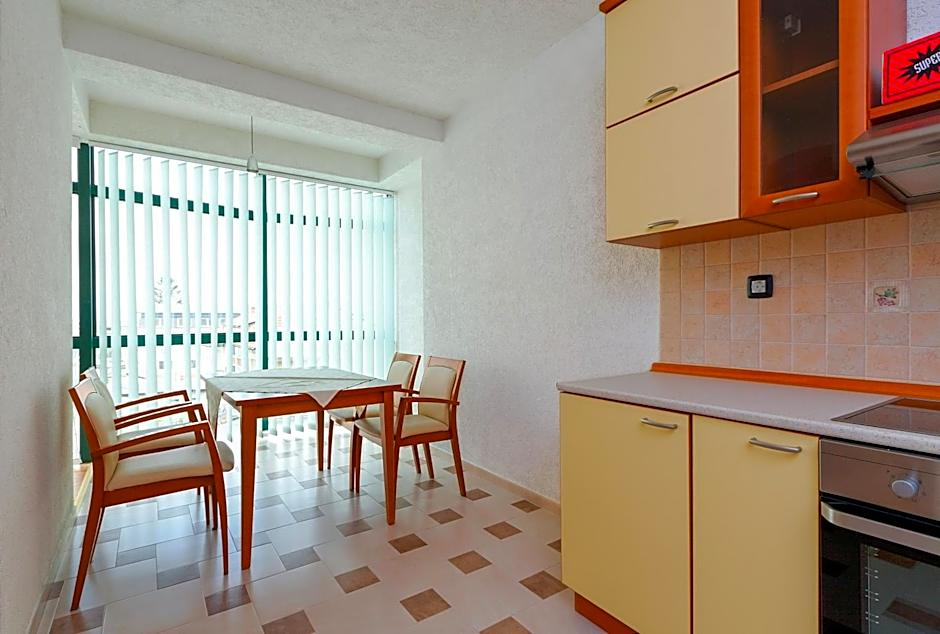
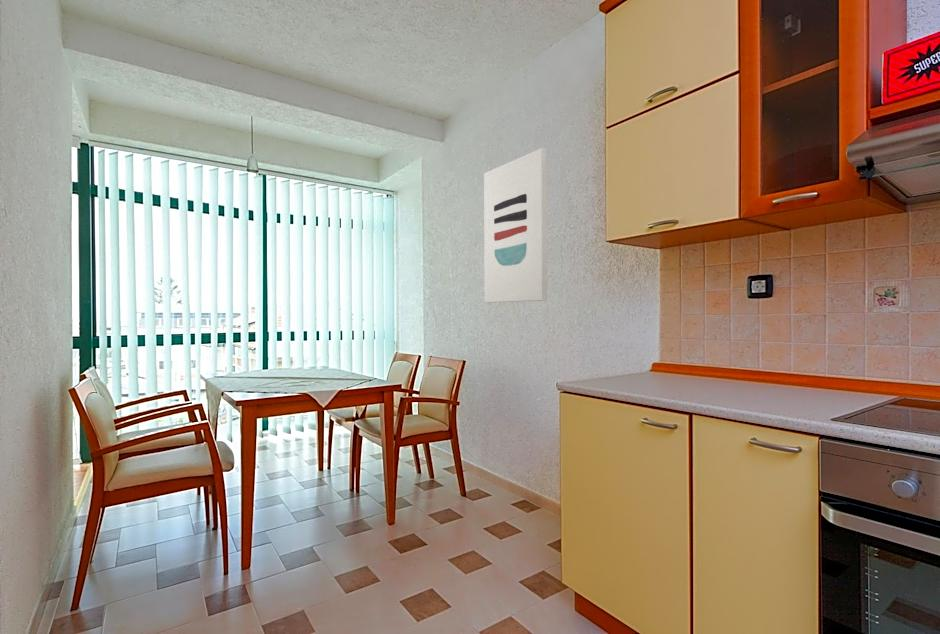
+ wall art [483,147,548,304]
